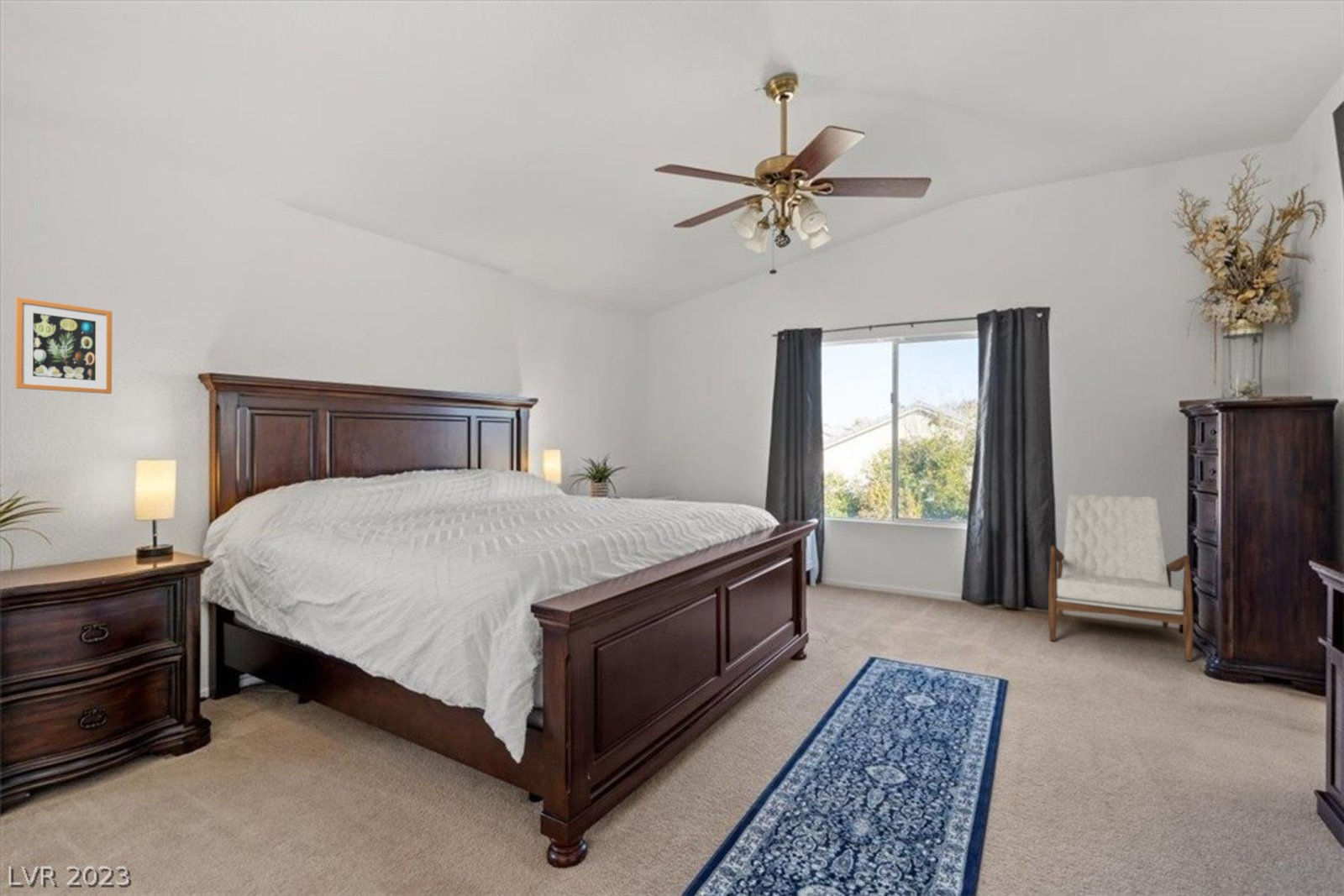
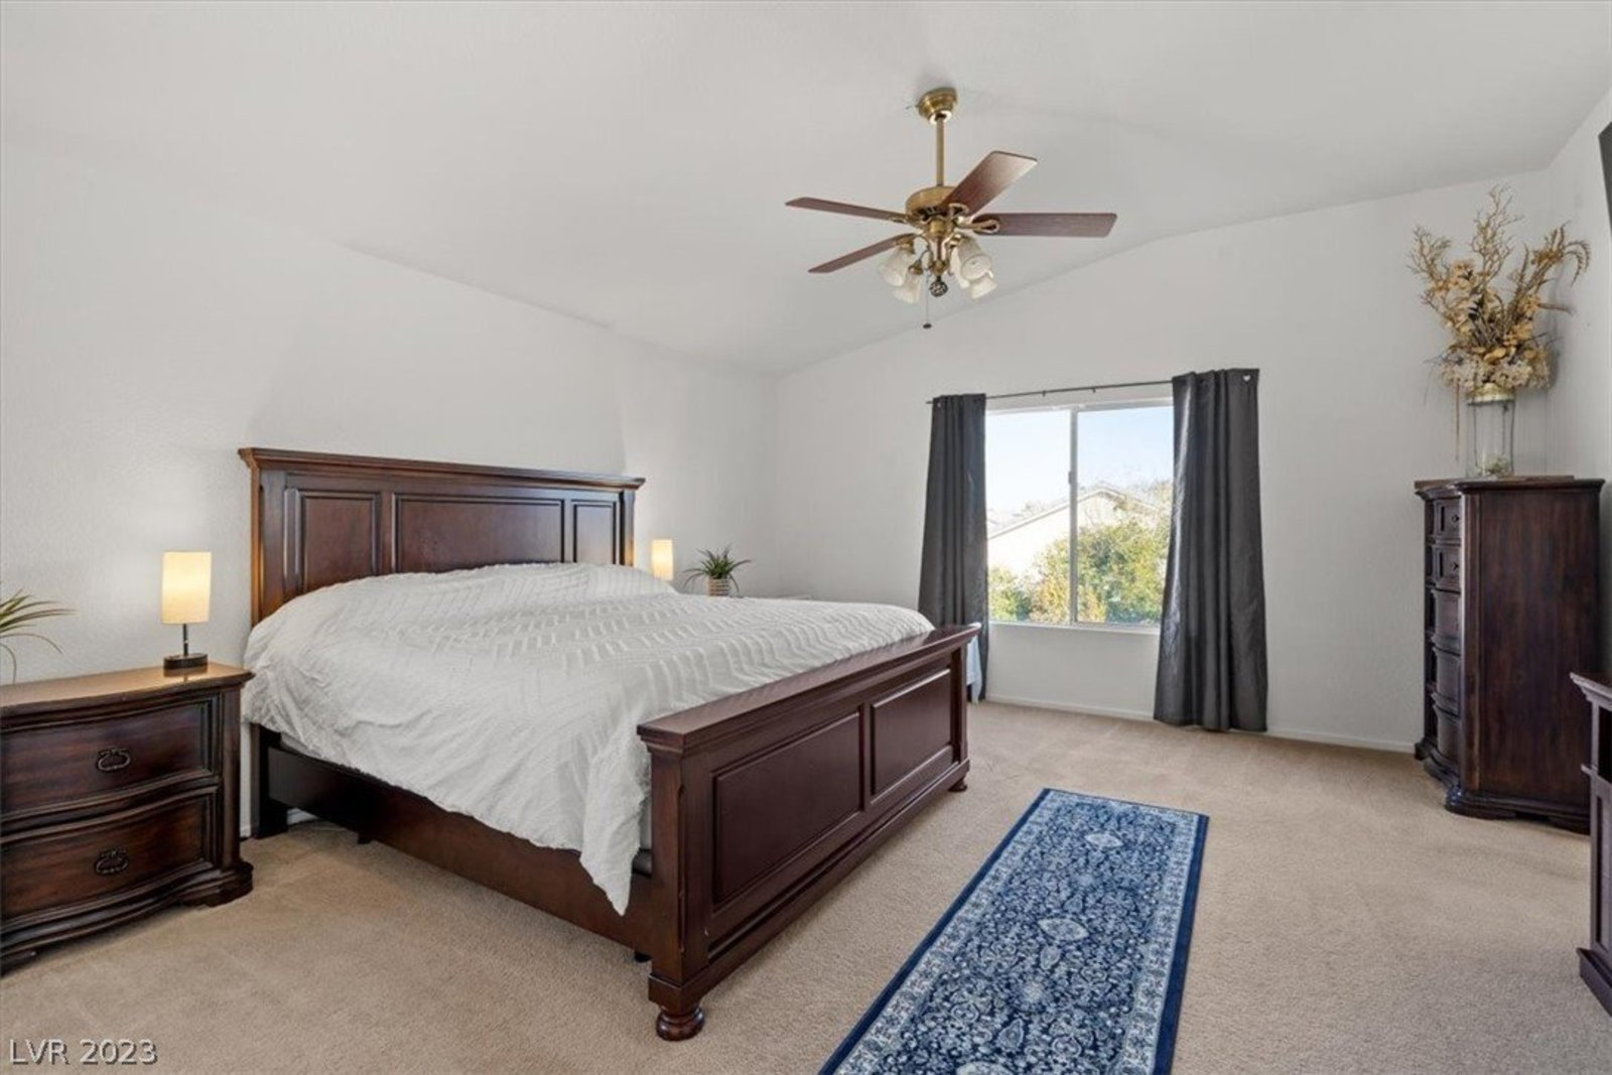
- wall art [14,296,113,395]
- armchair [1047,493,1194,662]
